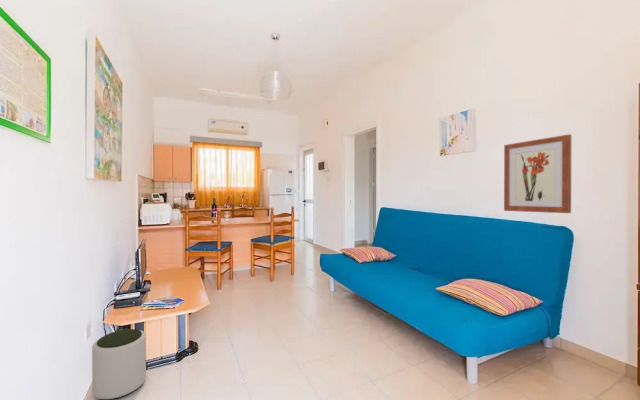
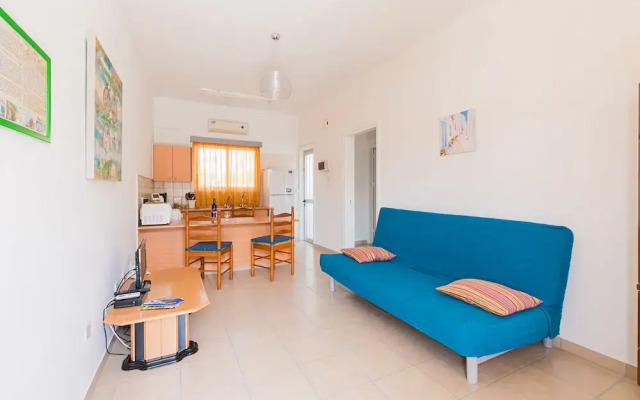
- plant pot [91,328,147,400]
- wall art [503,133,573,214]
